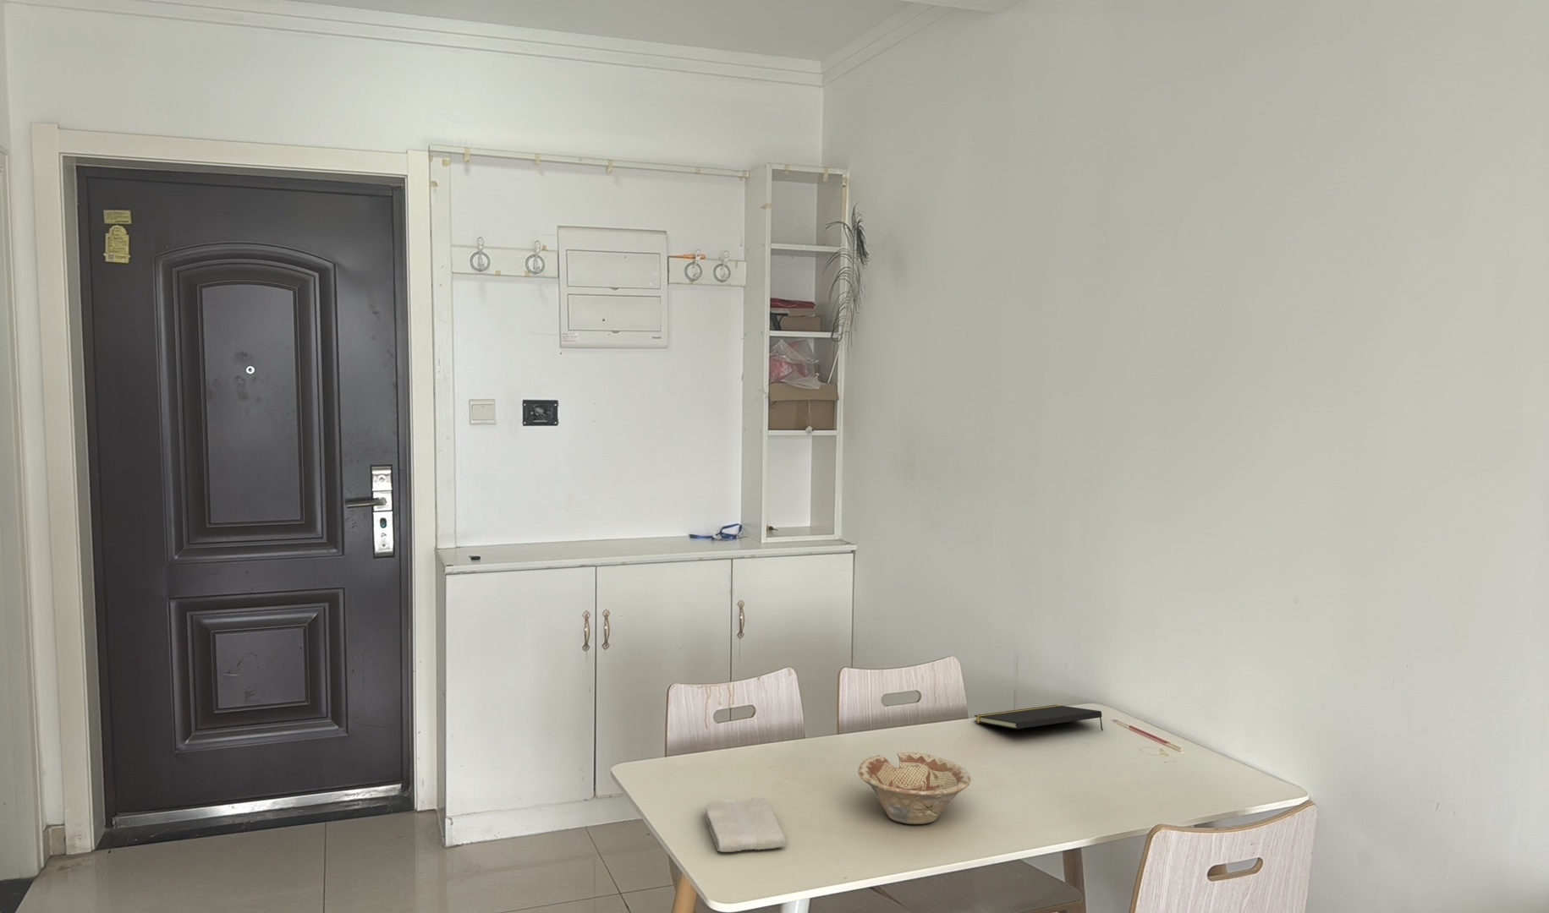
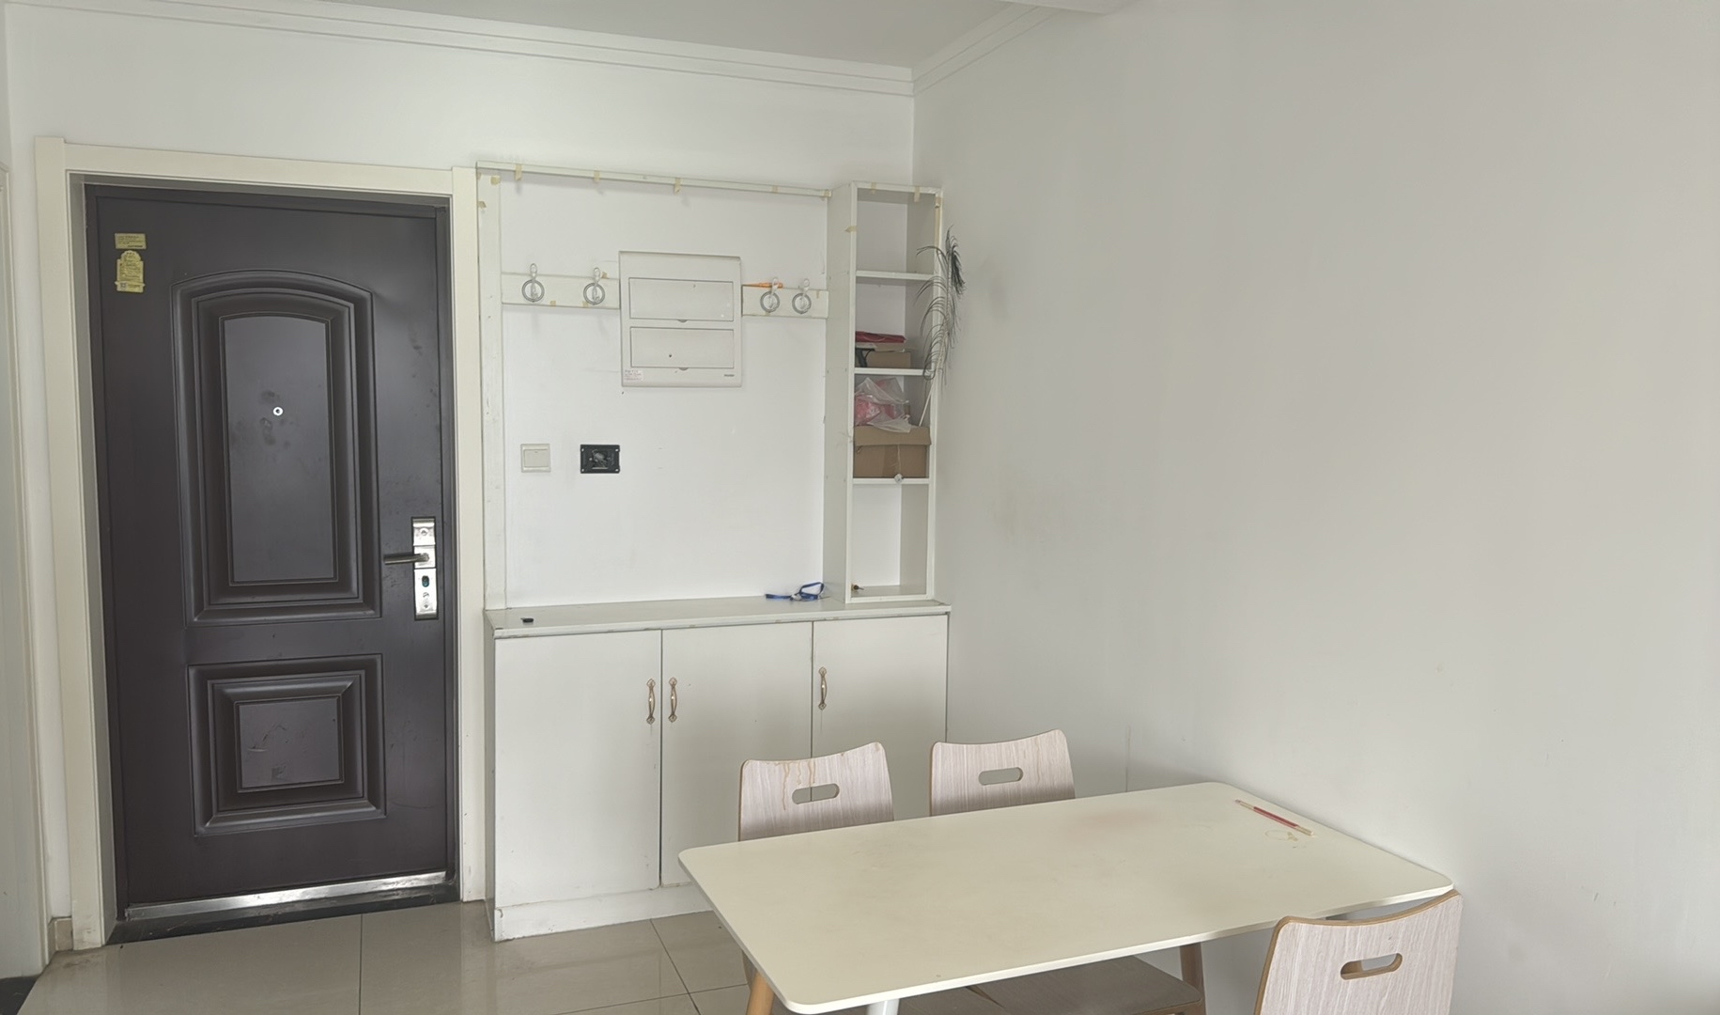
- washcloth [704,797,788,853]
- notepad [974,704,1104,731]
- dish [858,751,971,825]
